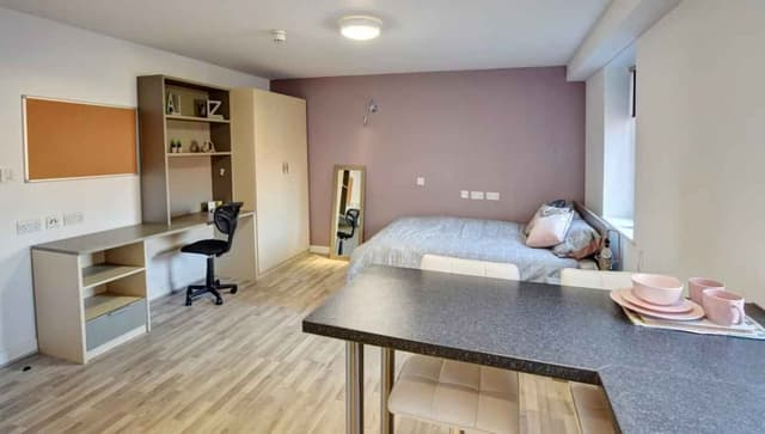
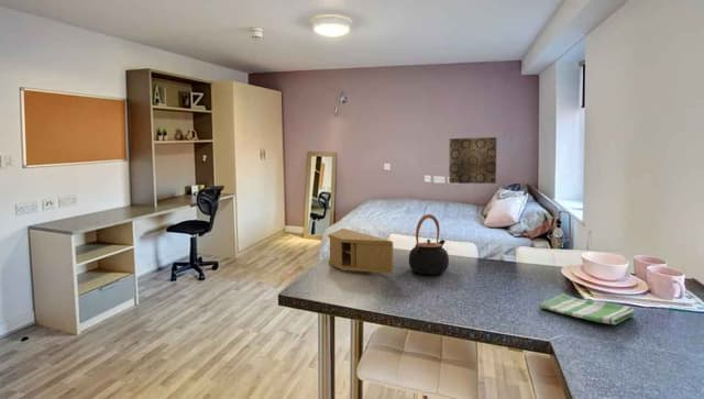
+ speaker [327,228,395,275]
+ dish towel [538,292,636,325]
+ teapot [408,213,450,276]
+ wall art [448,136,497,185]
